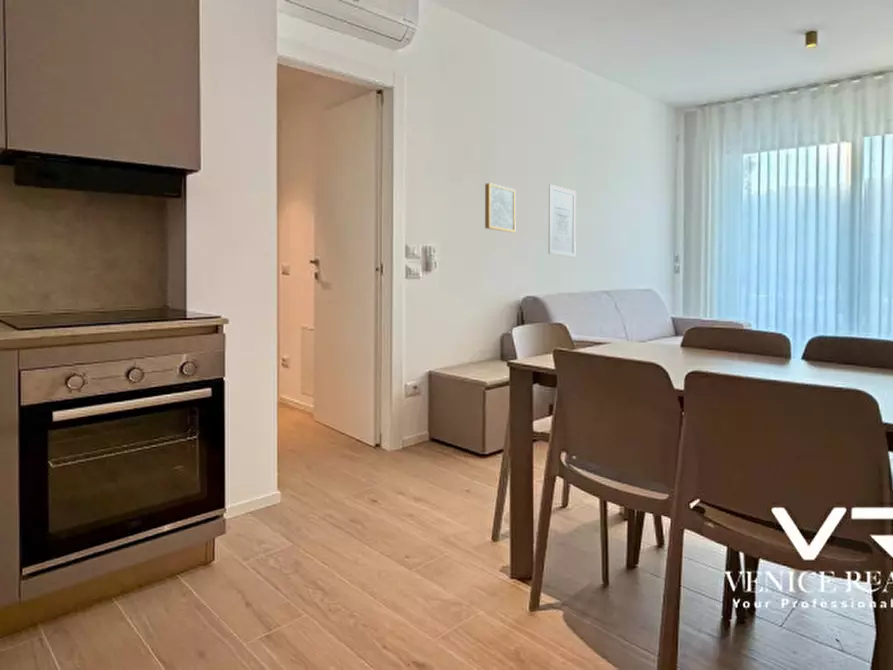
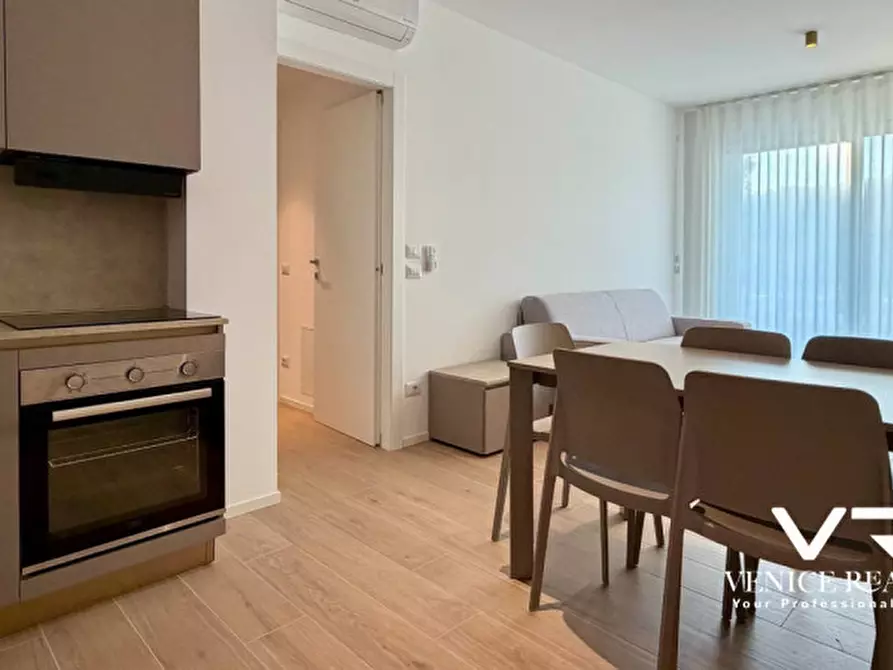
- wall art [484,182,517,234]
- wall art [548,183,577,258]
